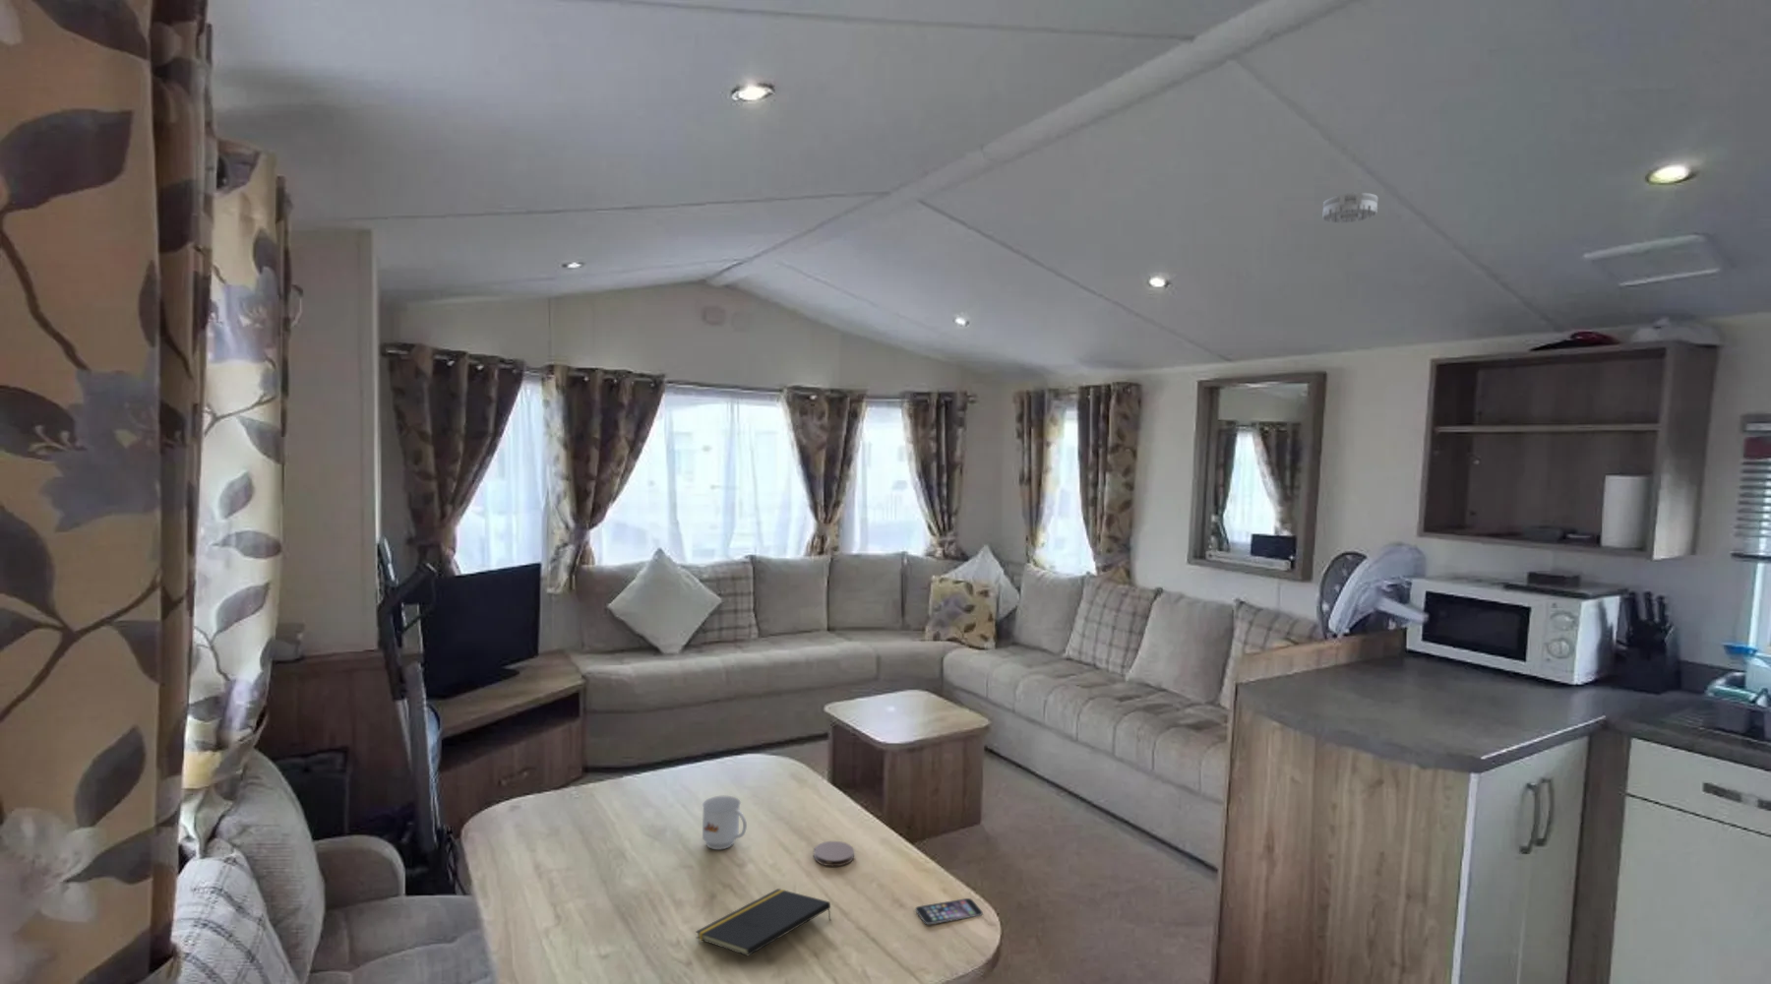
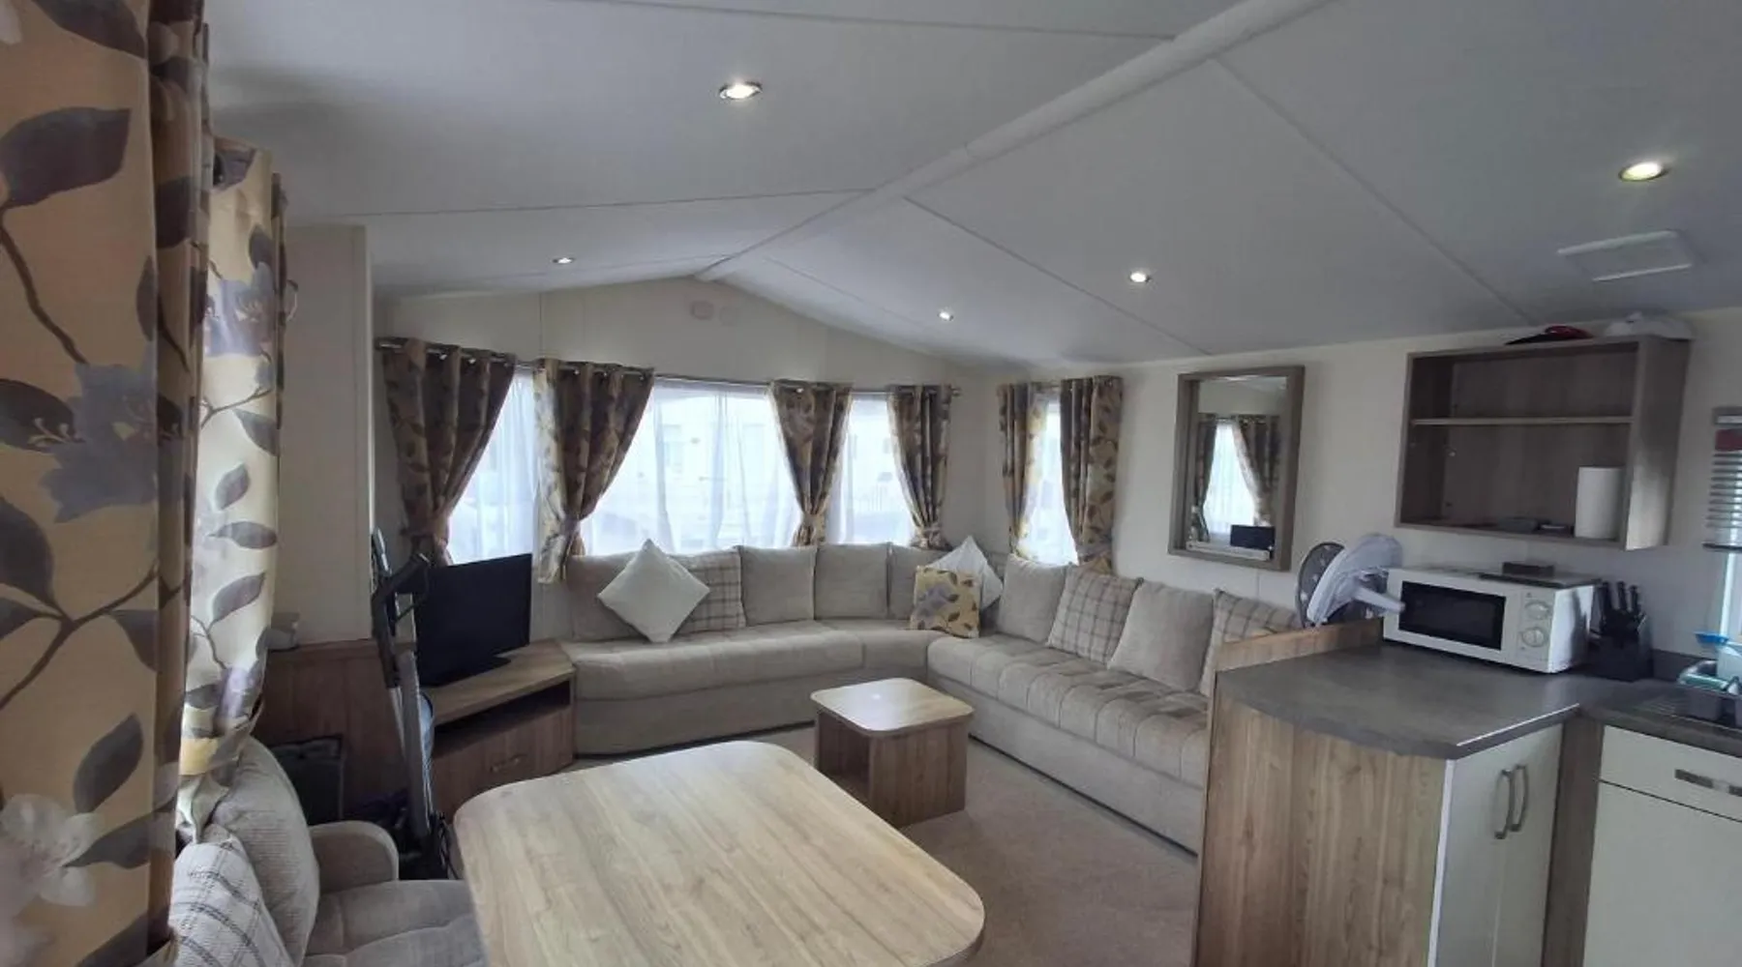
- notepad [694,887,831,957]
- smartphone [915,898,984,925]
- smoke detector [1322,191,1379,224]
- mug [701,795,747,851]
- coaster [813,840,855,866]
